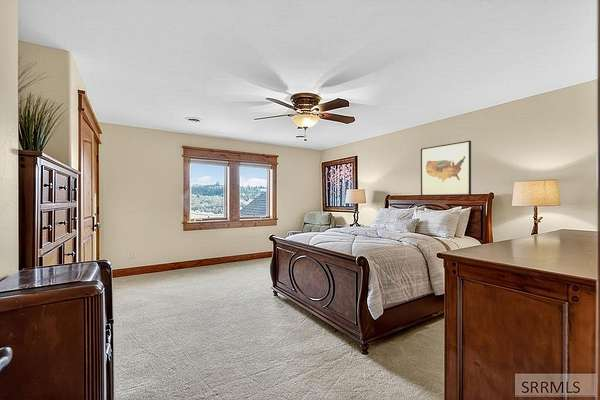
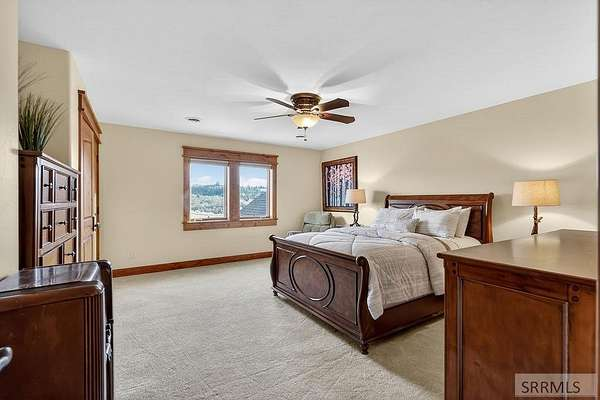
- wall art [420,140,472,197]
